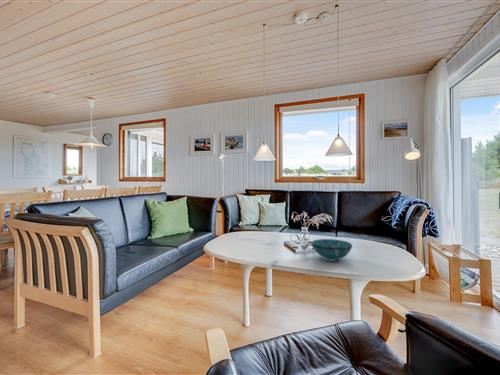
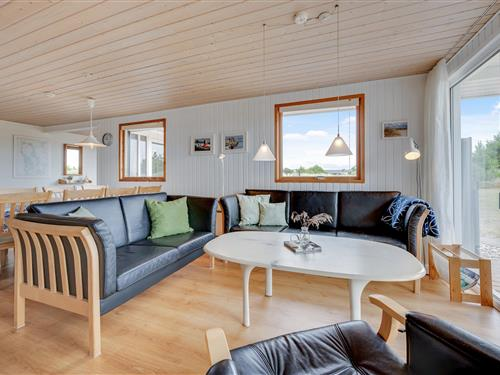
- decorative bowl [311,238,353,262]
